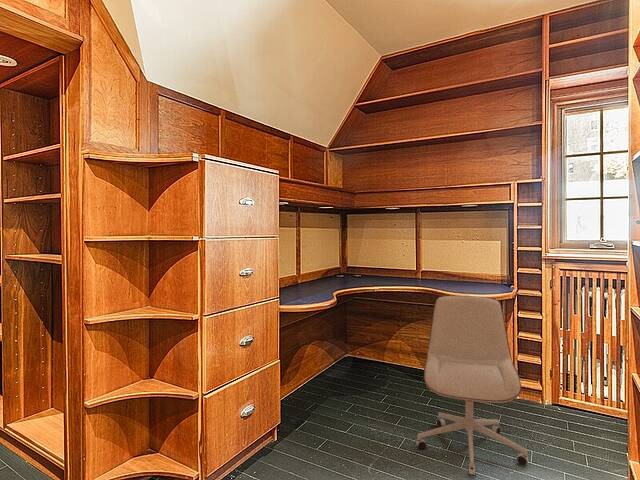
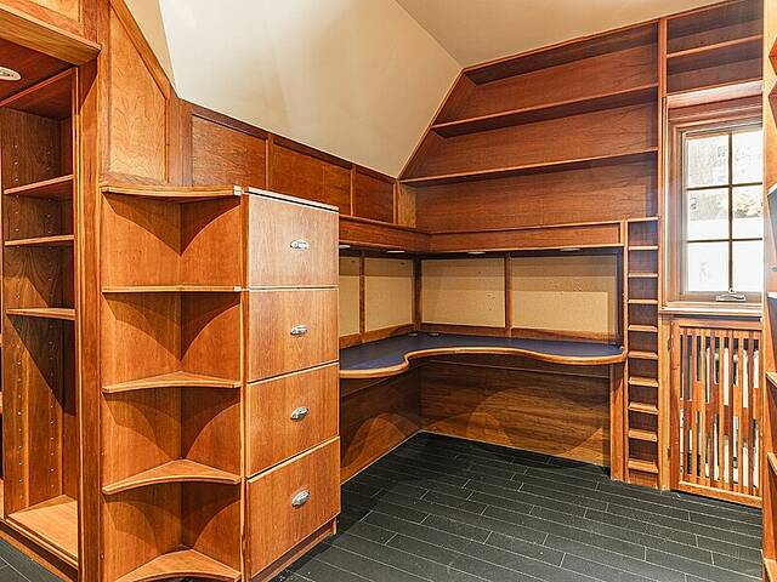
- office chair [416,294,529,477]
